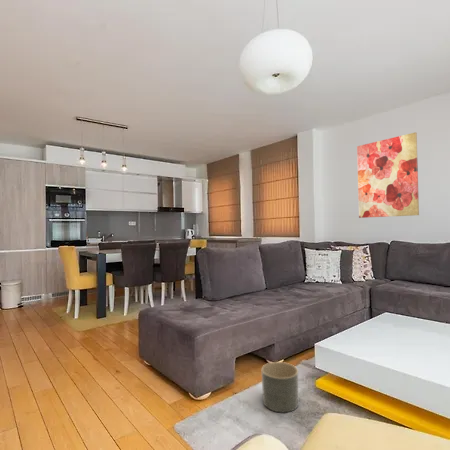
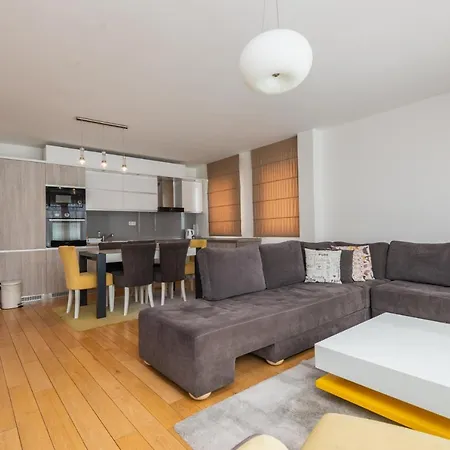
- planter [261,361,299,413]
- wall art [356,131,420,219]
